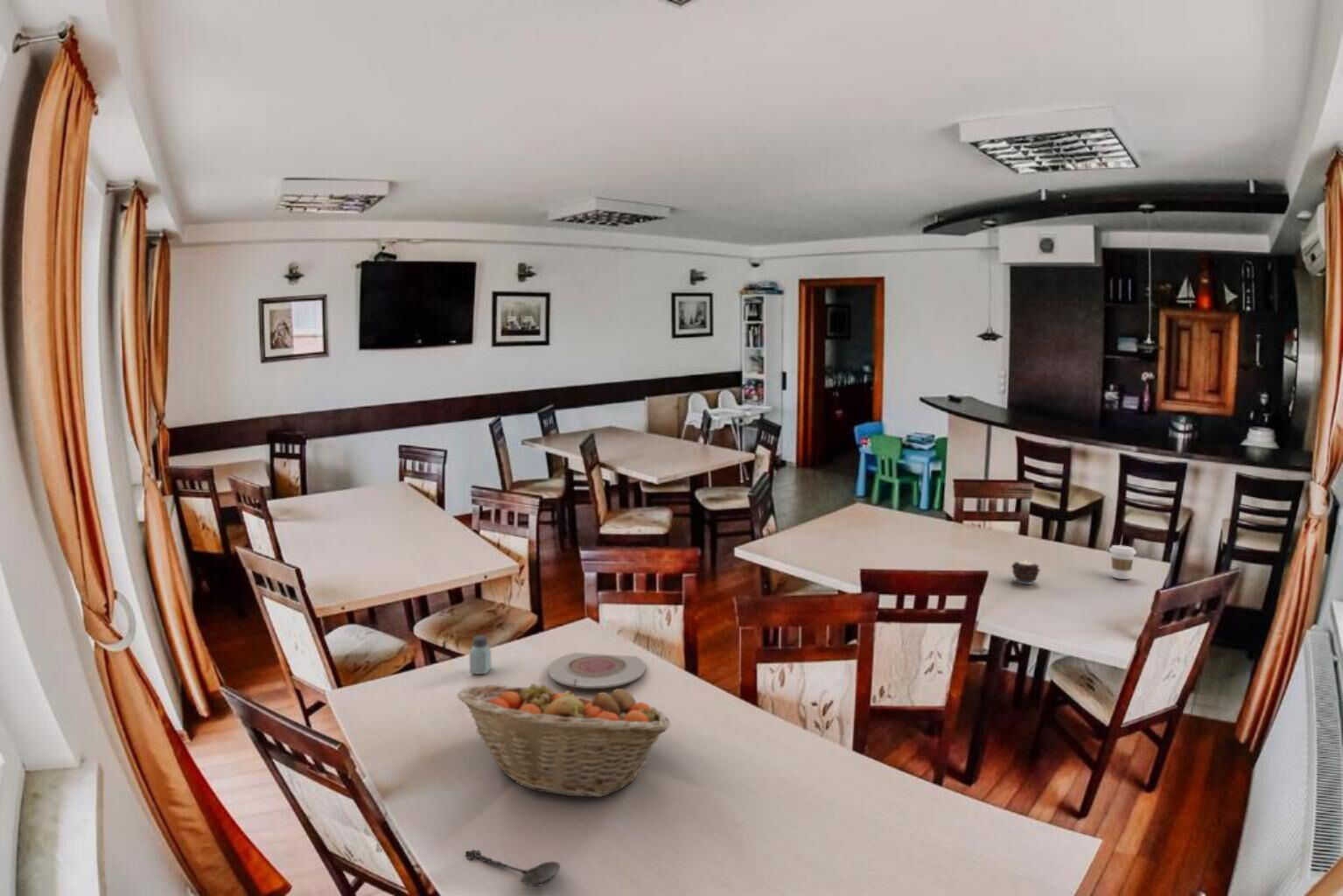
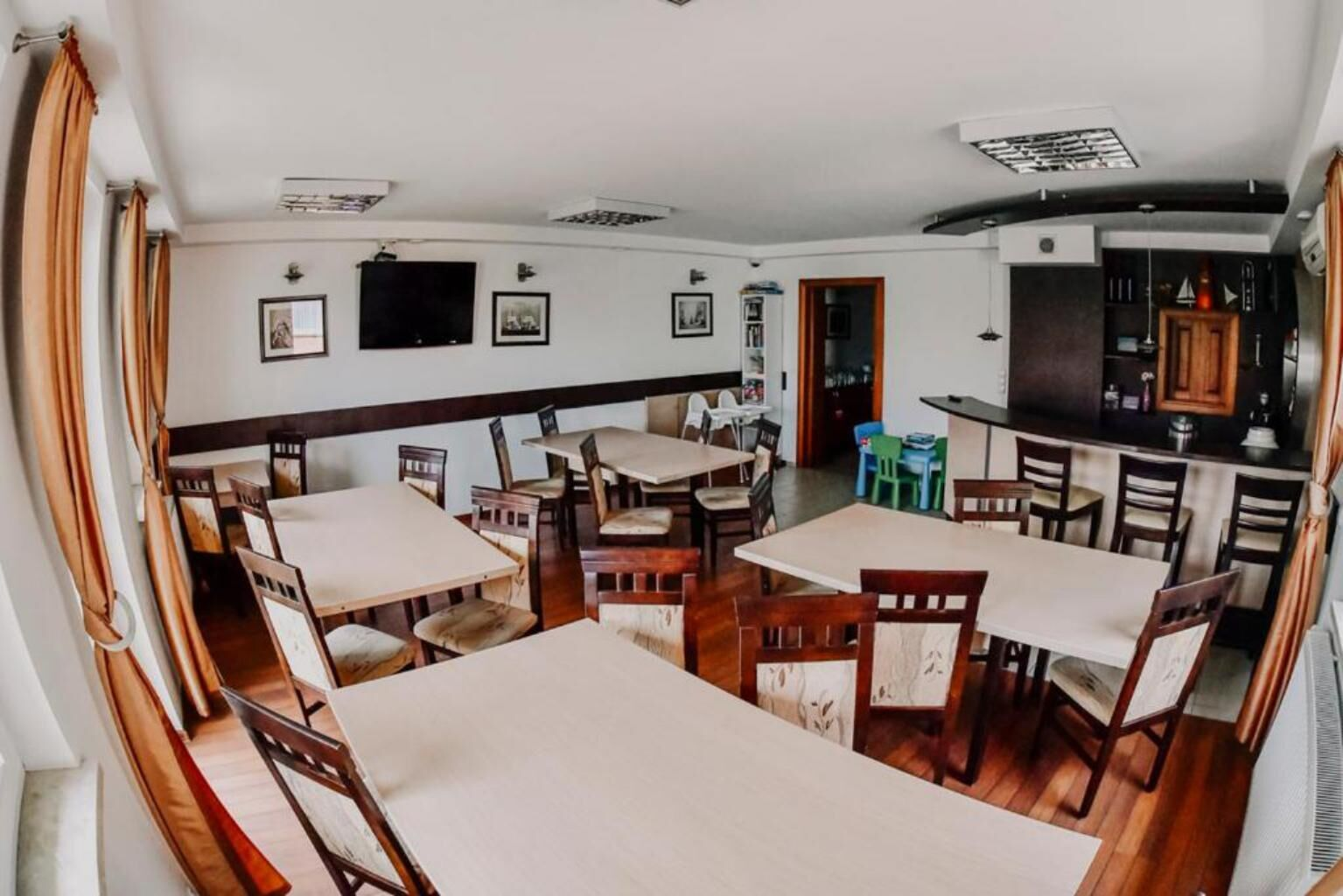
- candle [1011,557,1041,585]
- plate [548,652,647,690]
- saltshaker [469,634,493,675]
- fruit basket [457,679,671,798]
- spoon [465,849,561,887]
- coffee cup [1109,544,1137,580]
